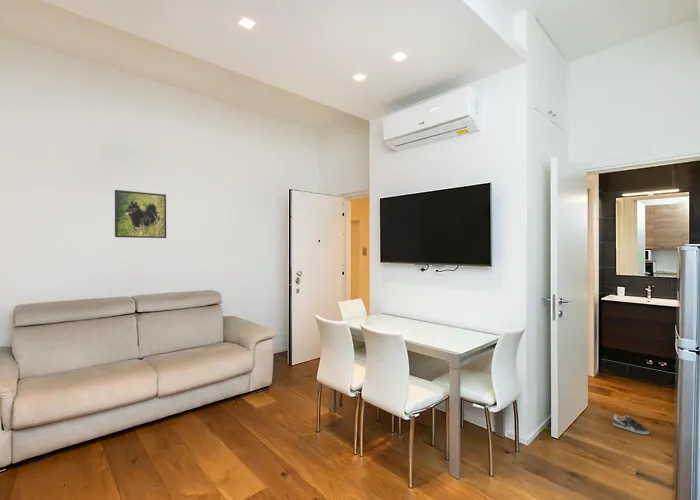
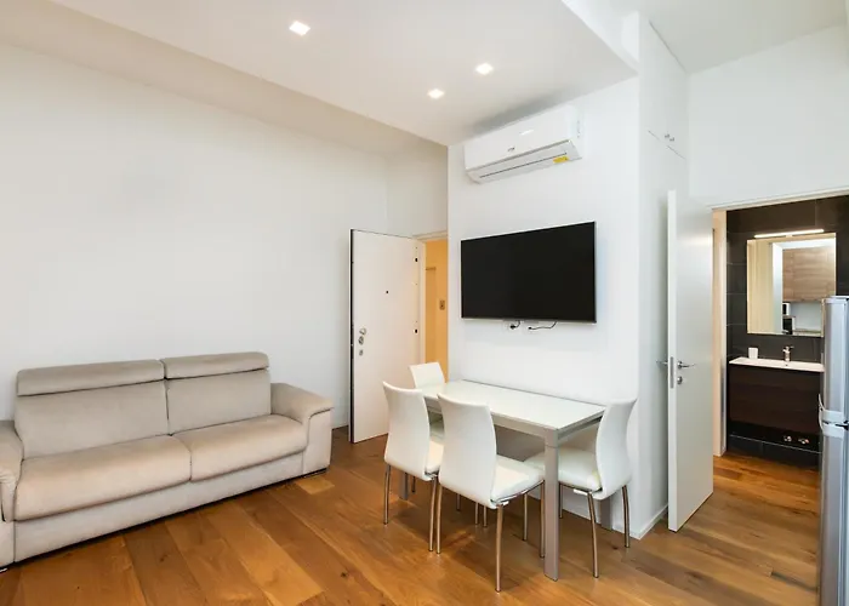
- sneaker [612,413,650,435]
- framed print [114,189,167,239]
